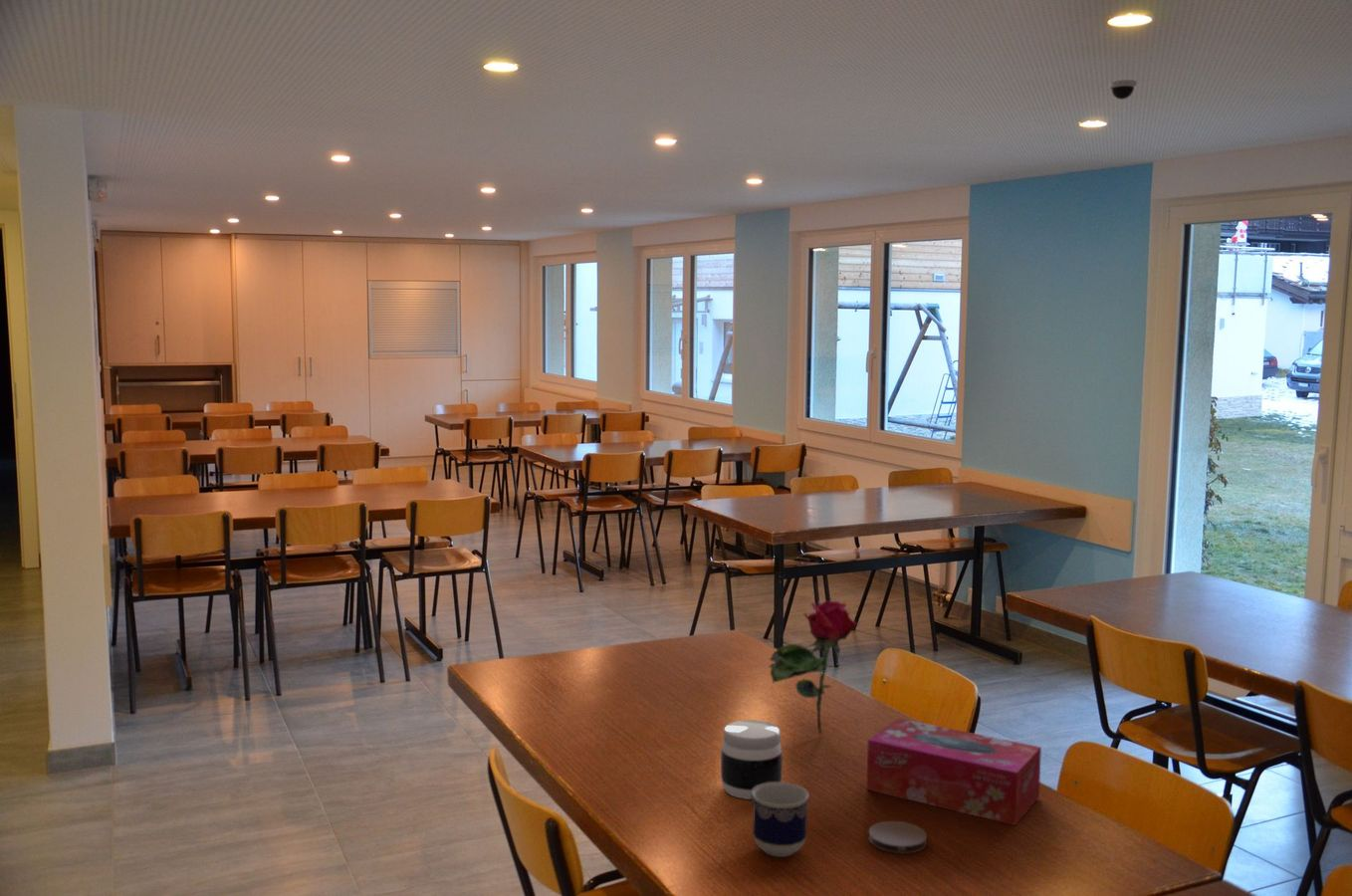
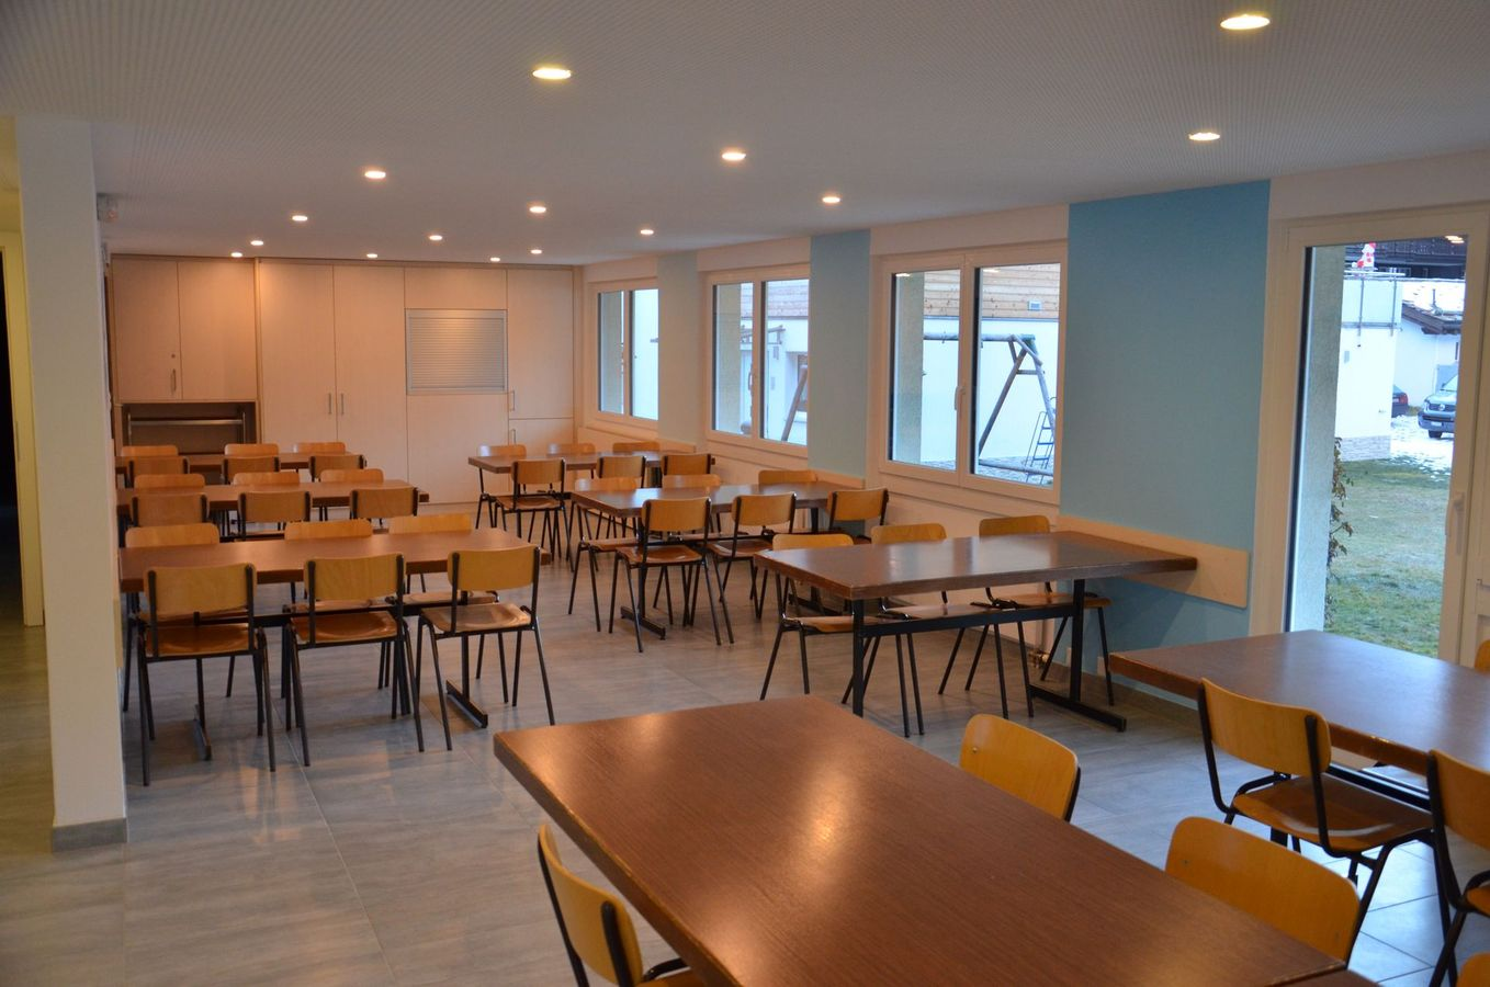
- cup [751,782,810,858]
- coaster [867,820,928,855]
- flower [768,599,861,736]
- tissue box [866,717,1042,826]
- jar [720,719,784,800]
- dome security camera [1108,79,1138,101]
